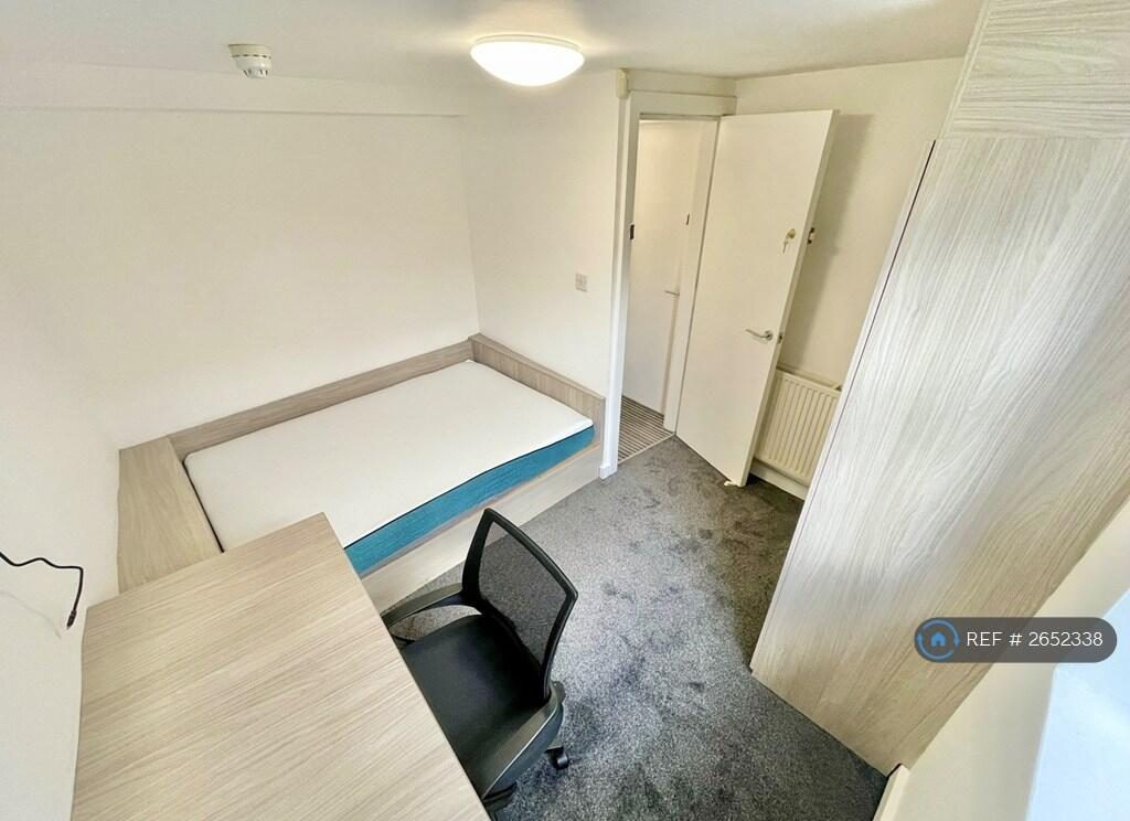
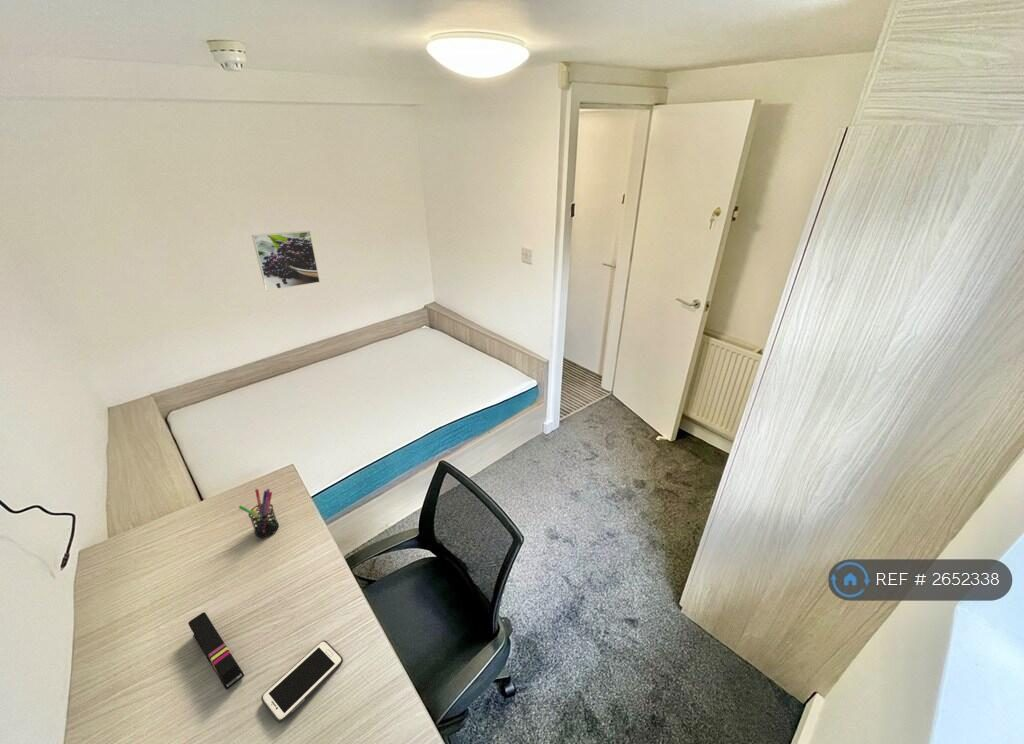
+ pen holder [238,488,280,538]
+ stapler [187,611,245,691]
+ cell phone [260,640,344,724]
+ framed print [251,230,321,292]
